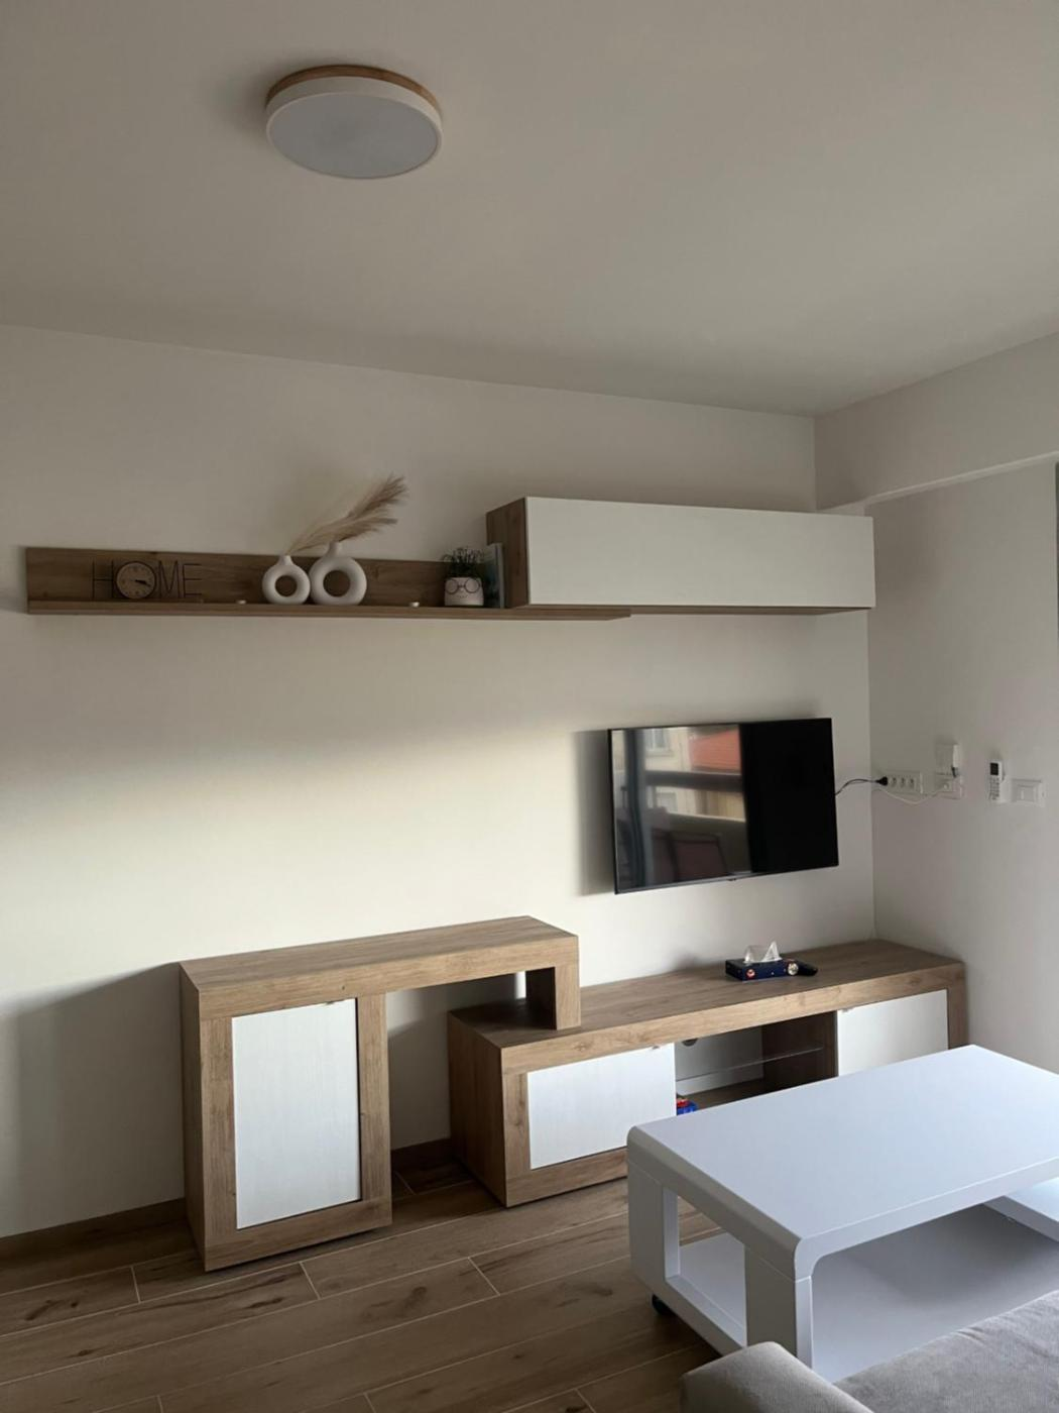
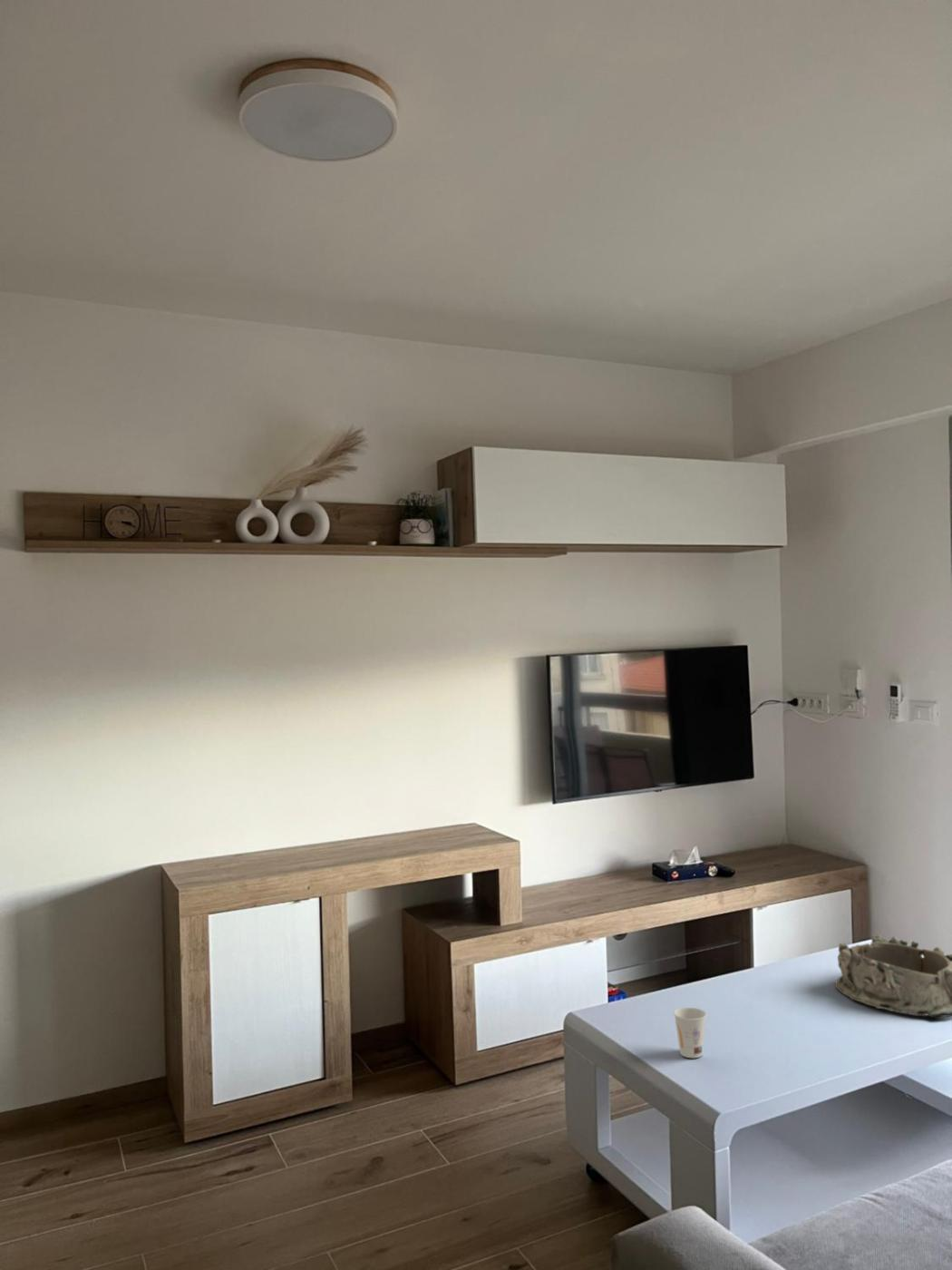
+ cup [673,1007,707,1059]
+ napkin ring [834,934,952,1018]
